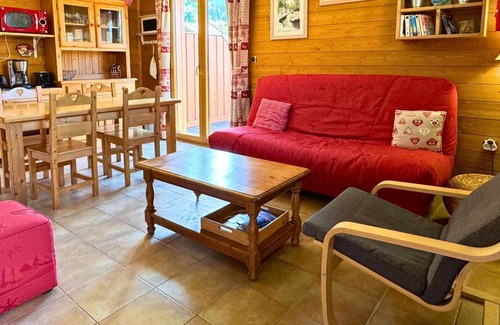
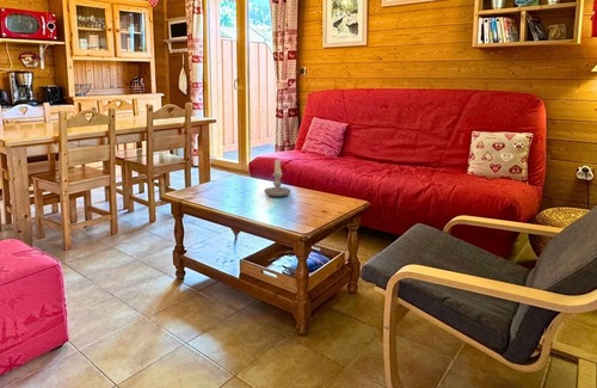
+ candle [263,156,291,198]
